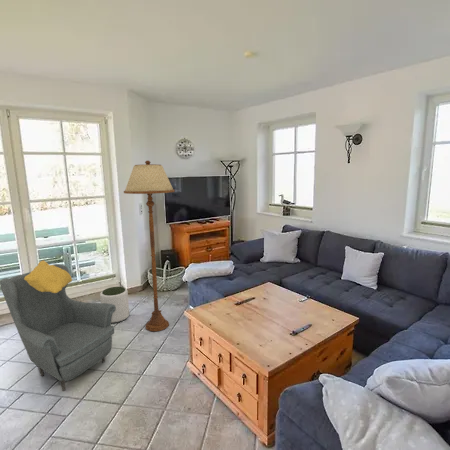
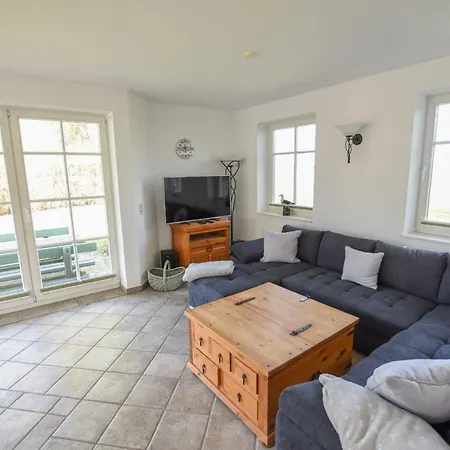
- armchair [0,259,116,392]
- plant pot [99,286,130,324]
- floor lamp [123,160,176,332]
